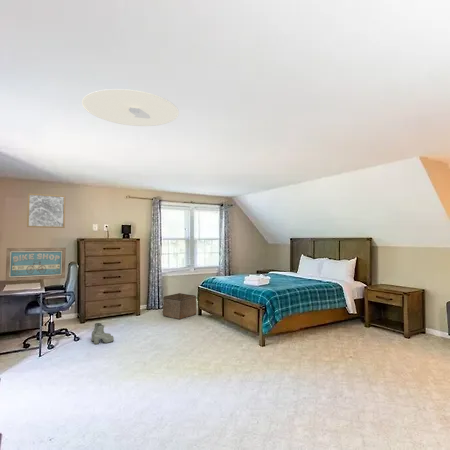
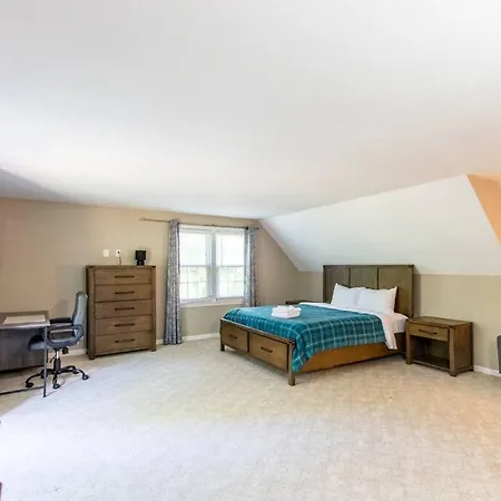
- wall art [26,193,66,229]
- boots [90,322,115,345]
- ceiling light [81,88,180,127]
- storage bin [162,292,198,320]
- wall art [5,247,67,282]
